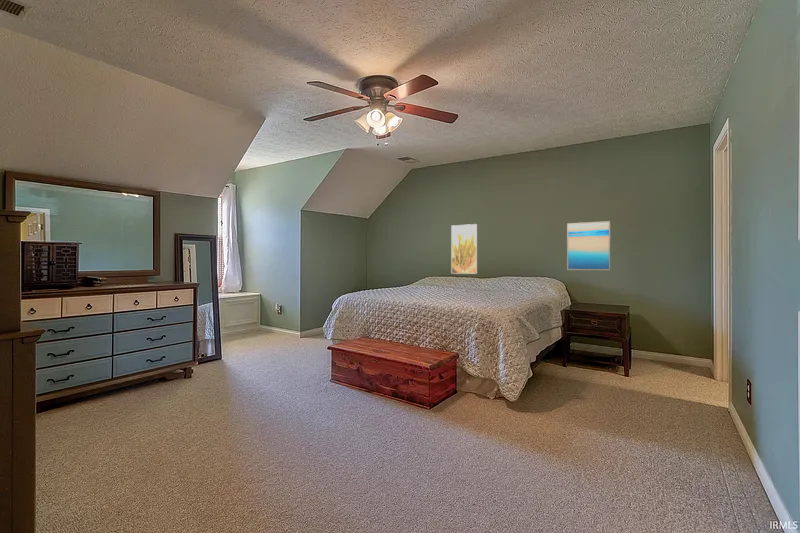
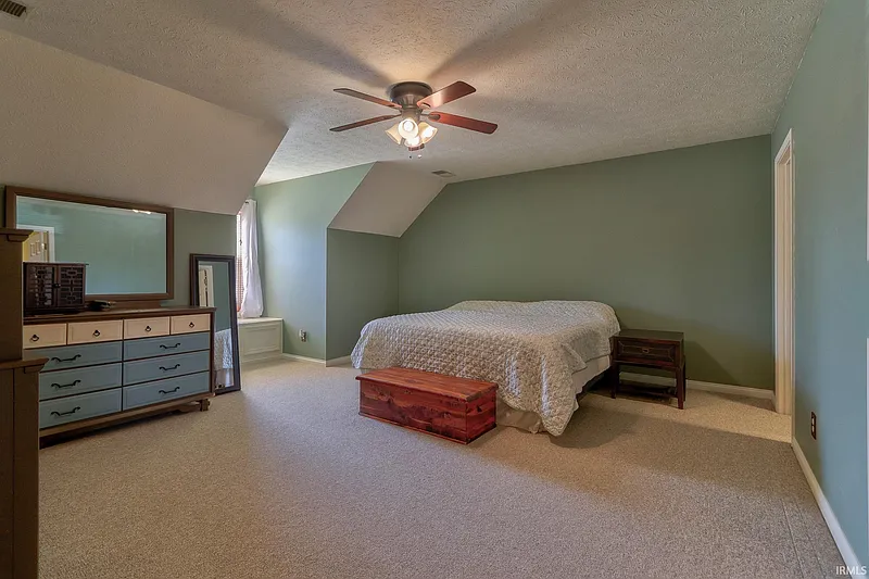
- wall art [566,220,611,271]
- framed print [450,223,478,275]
